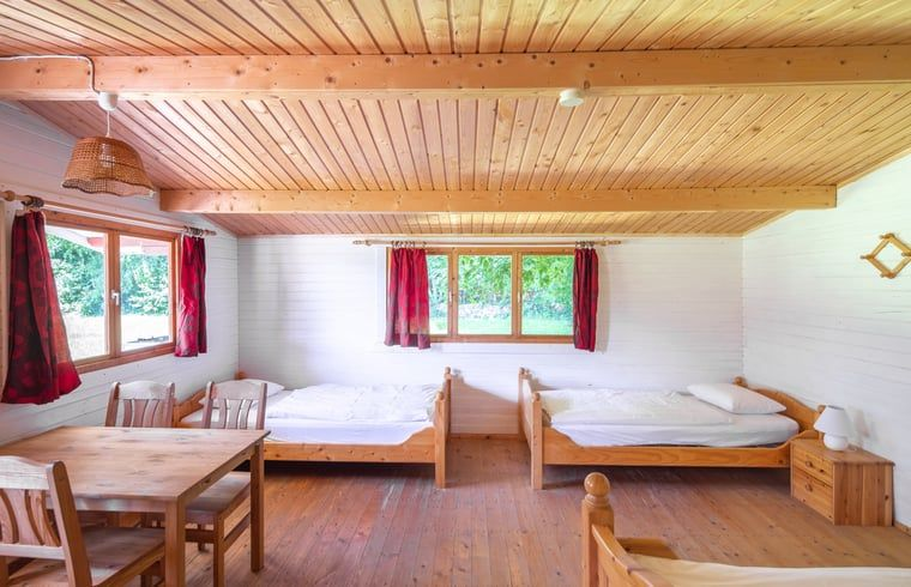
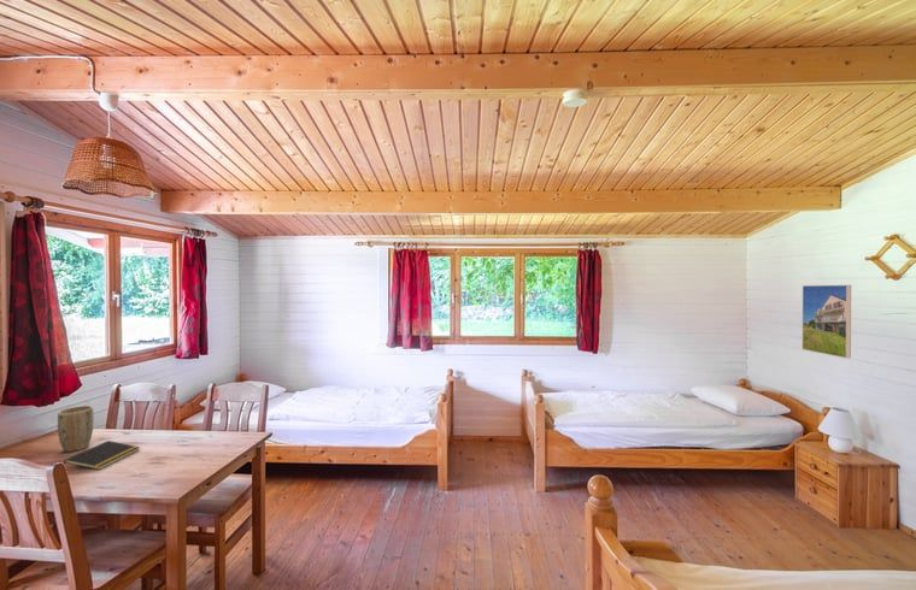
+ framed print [802,284,852,359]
+ notepad [63,439,141,471]
+ plant pot [57,405,95,453]
